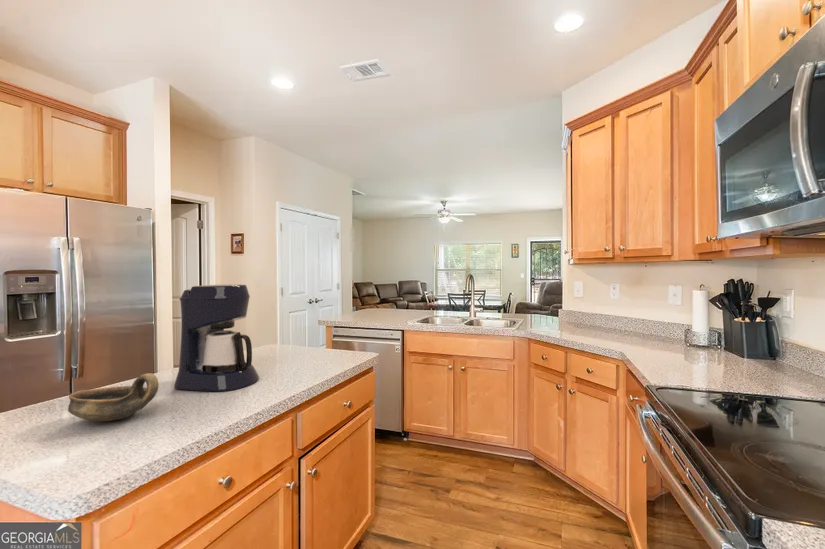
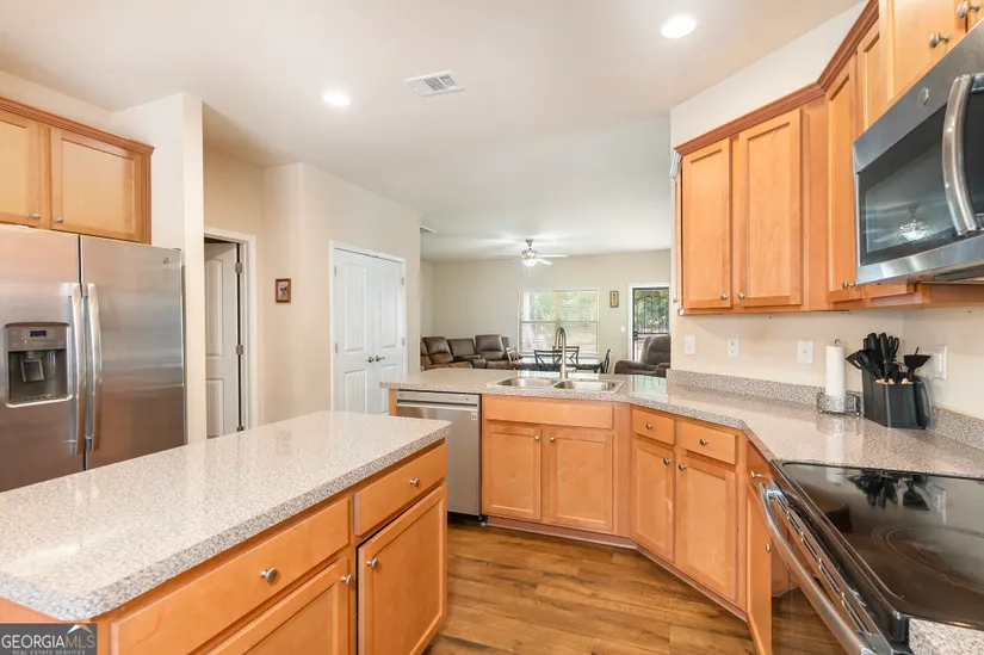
- oil lamp [67,372,160,422]
- coffee maker [173,283,260,392]
